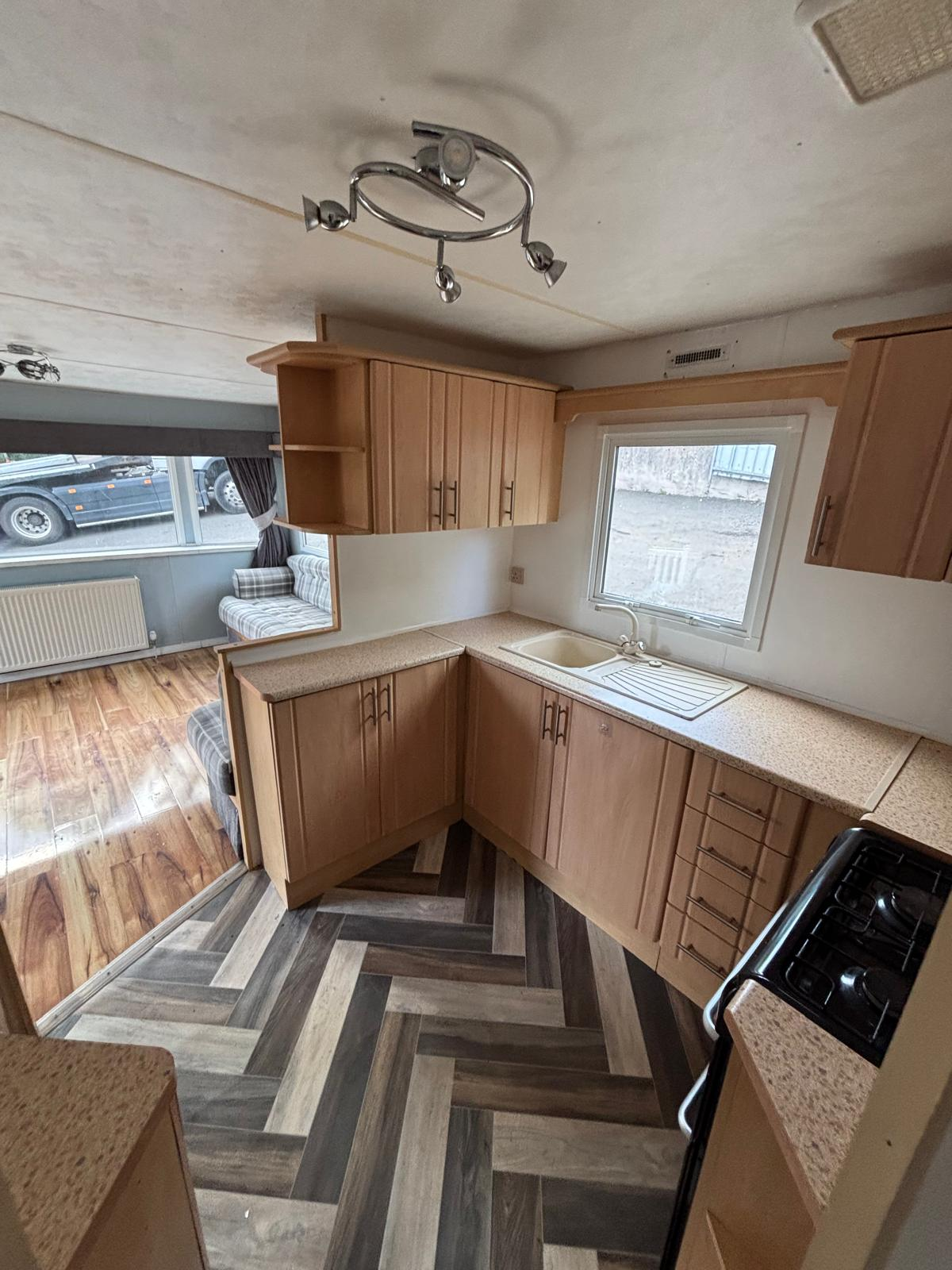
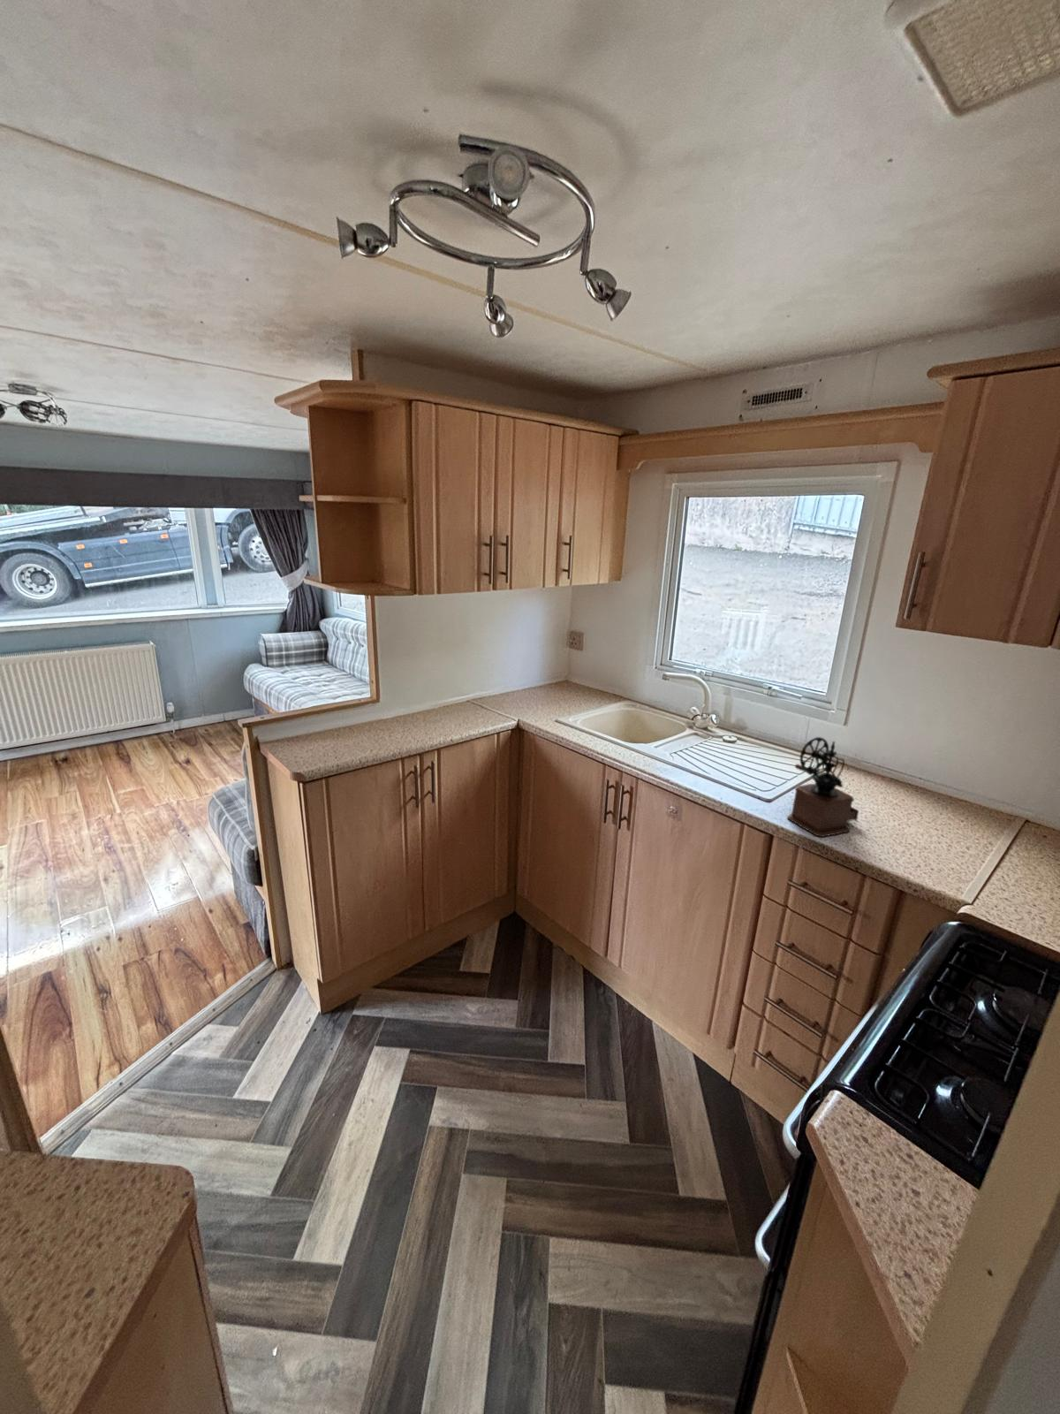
+ coffee grinder [786,736,860,837]
